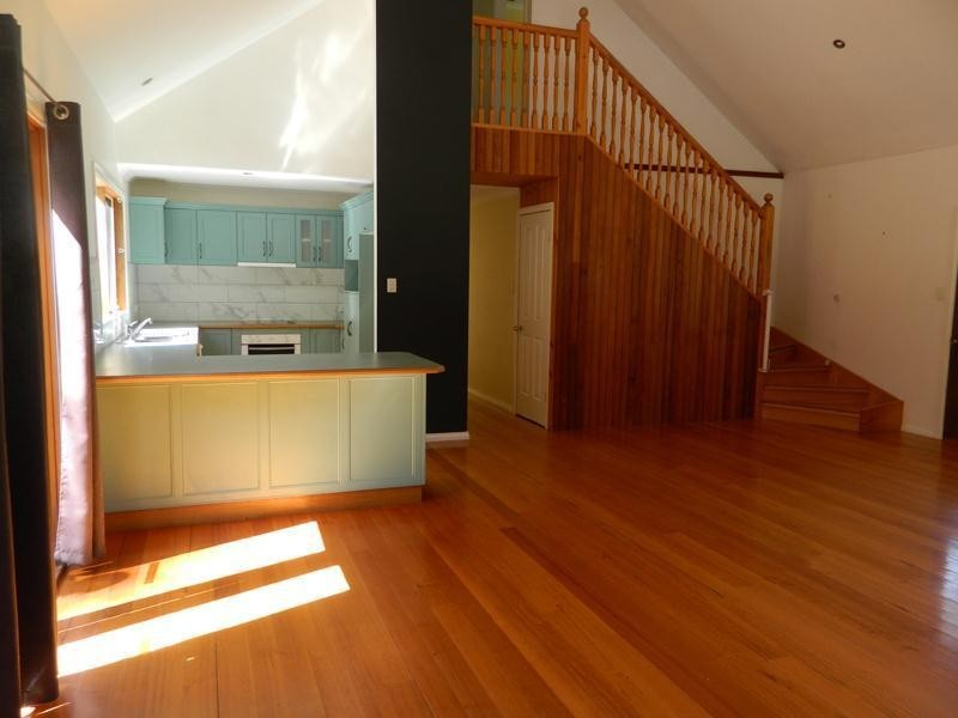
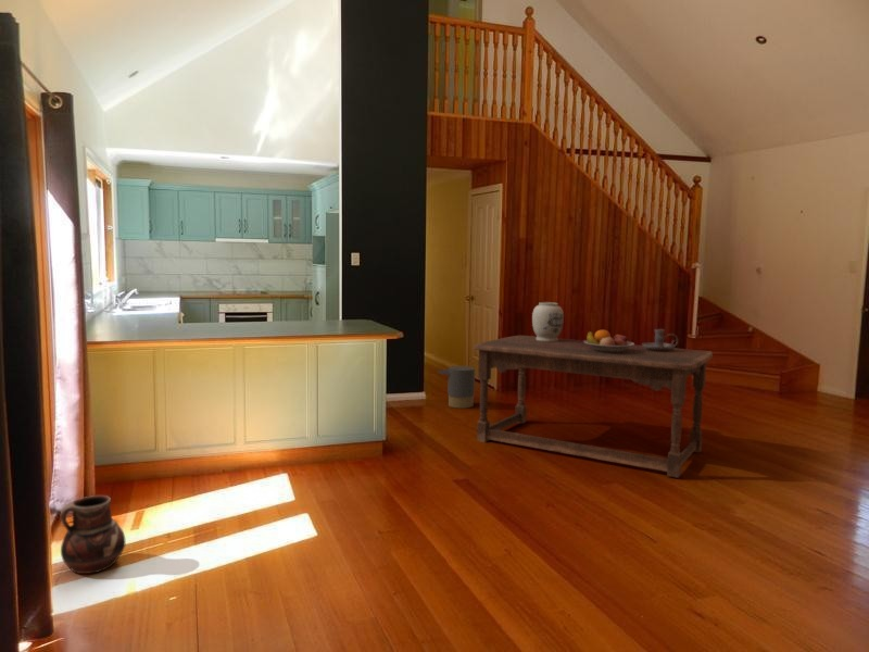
+ vase [531,301,565,341]
+ dining table [473,335,714,479]
+ candle holder [642,328,679,351]
+ trash can [437,365,476,410]
+ fruit bowl [584,329,635,352]
+ ceramic pot [60,494,127,575]
